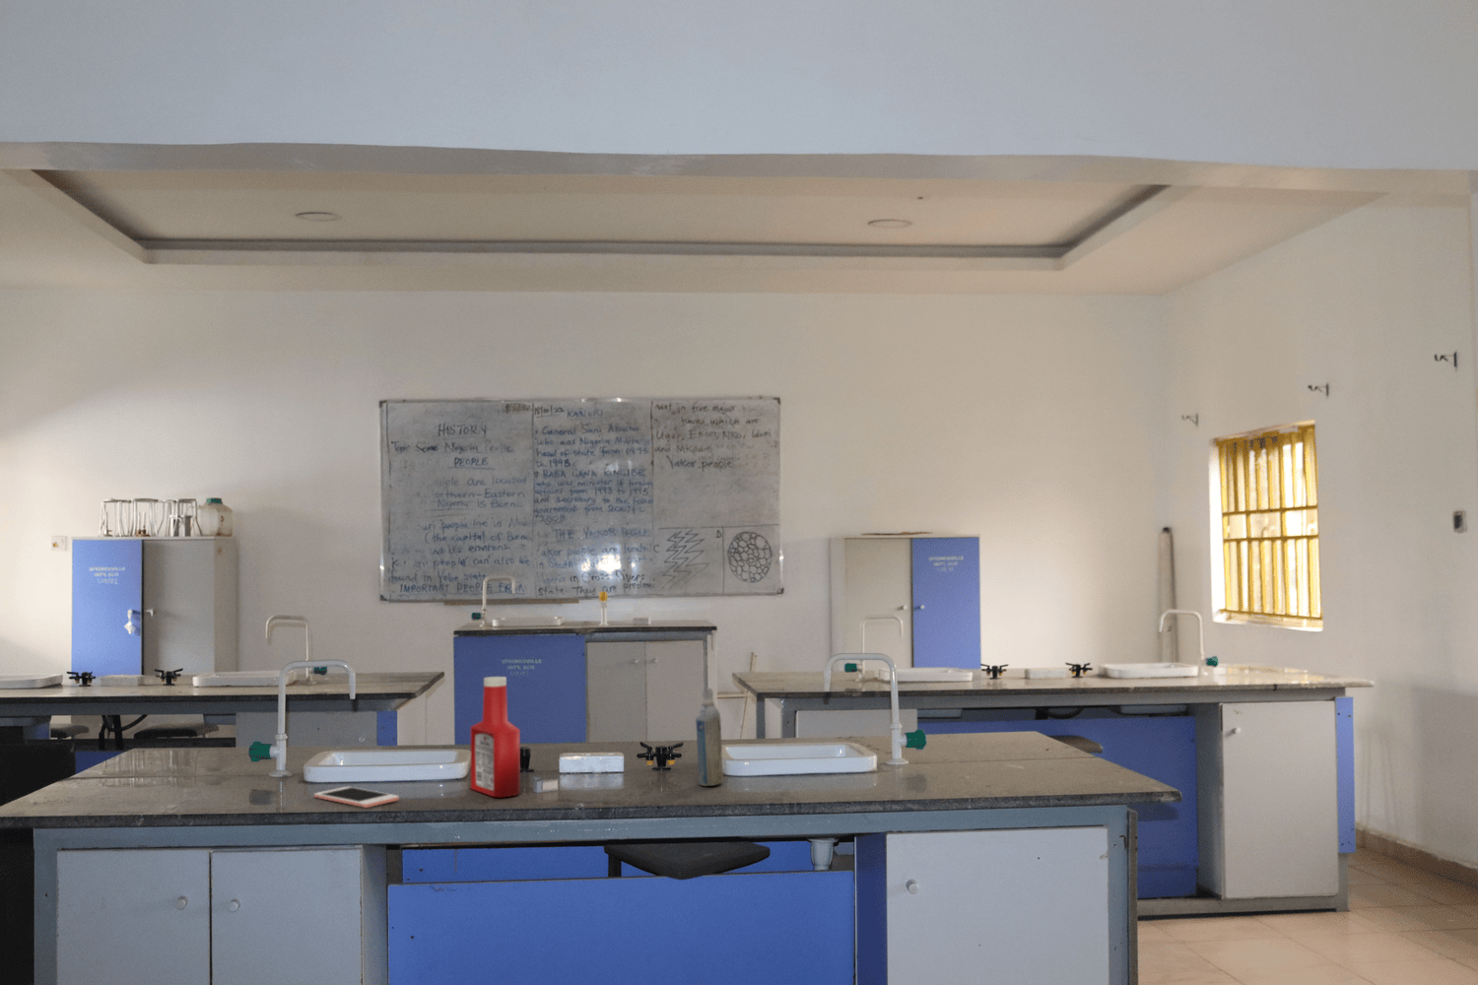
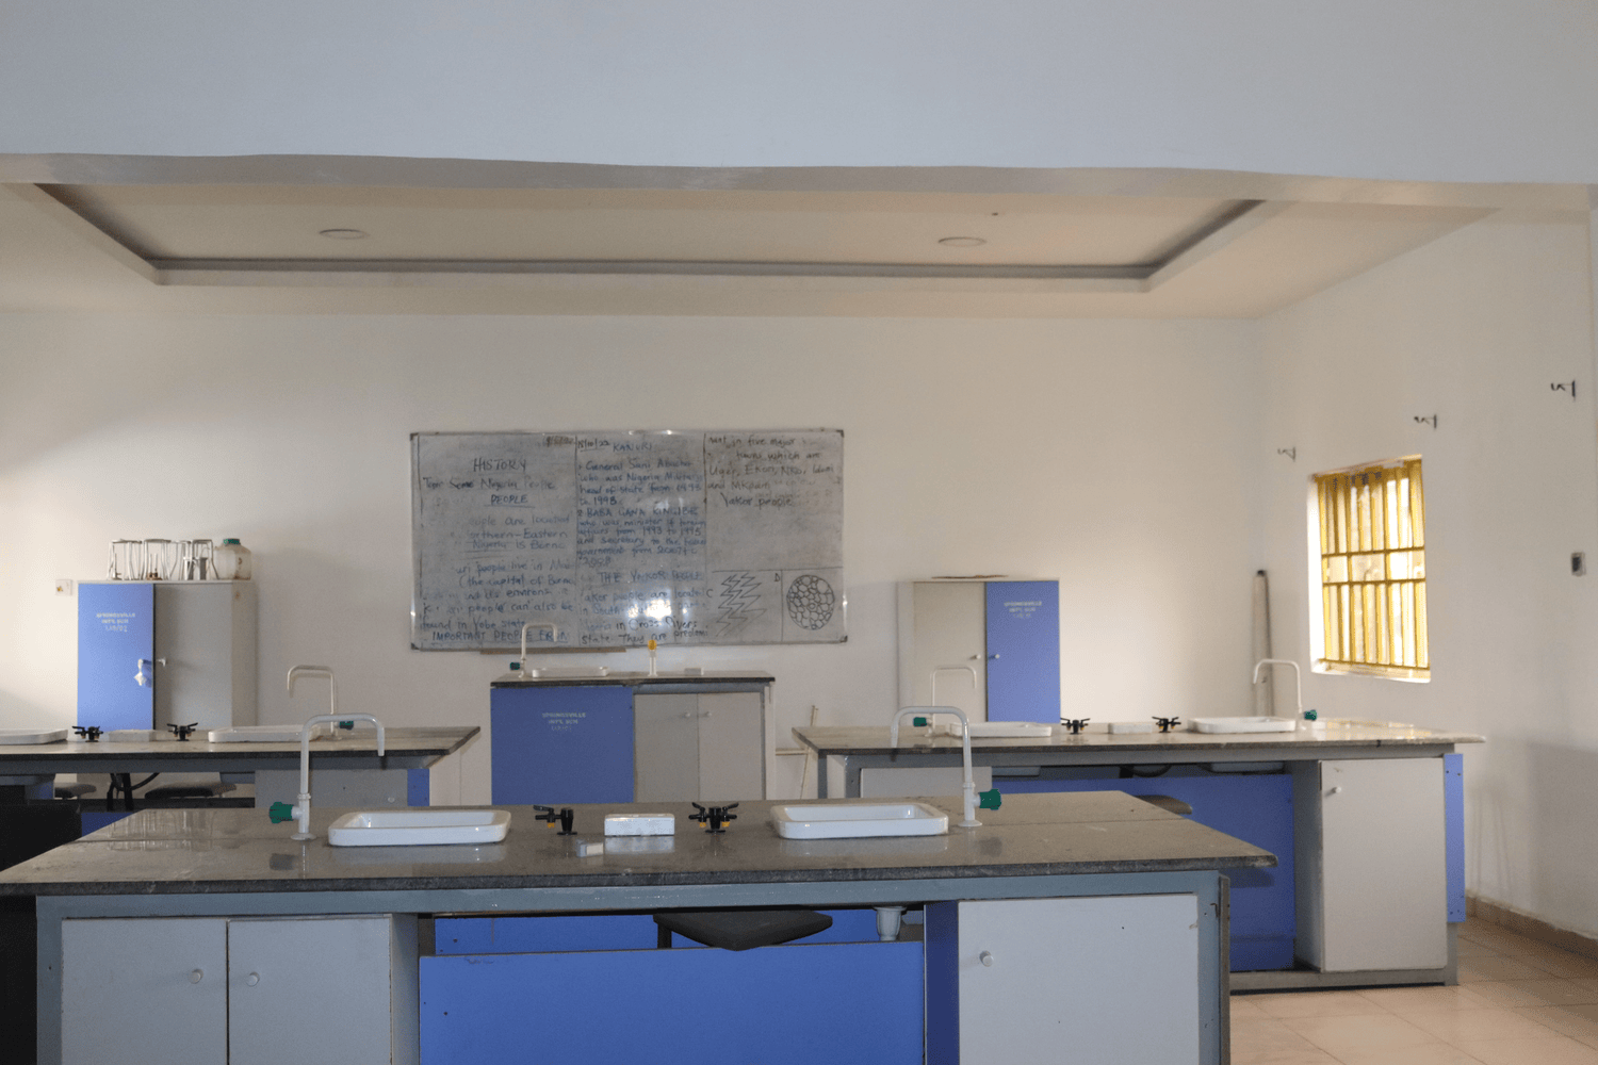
- soap bottle [470,676,521,798]
- cell phone [313,786,400,809]
- aerosol can [695,687,725,787]
